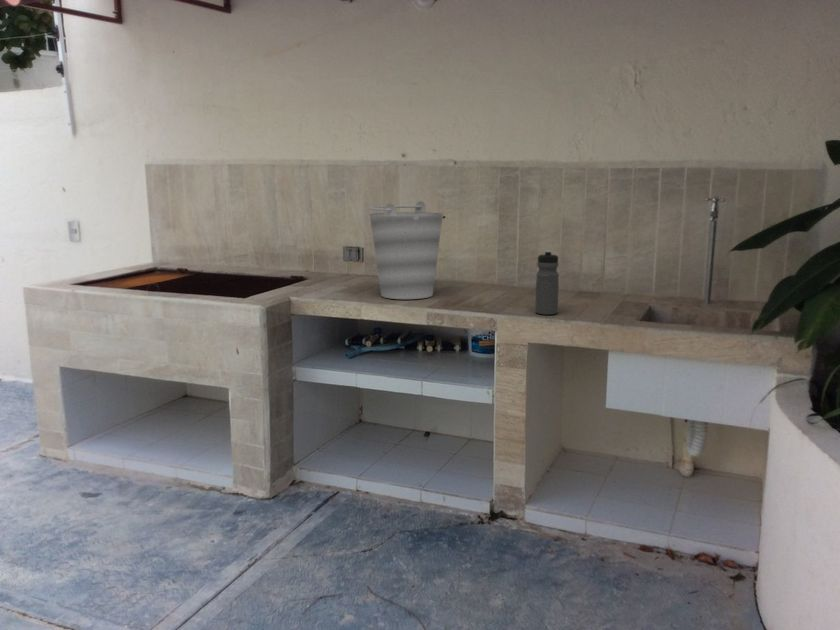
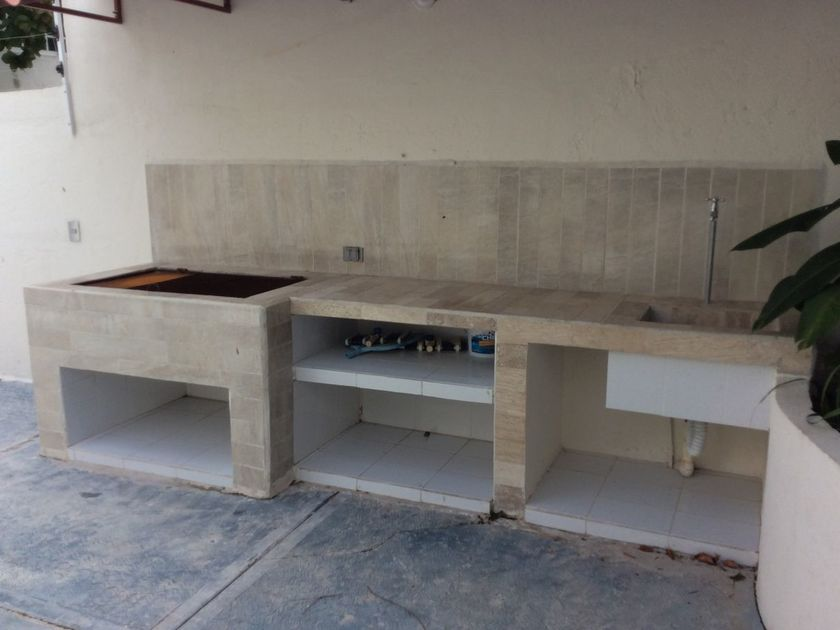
- bucket [368,200,444,300]
- water bottle [534,249,560,316]
